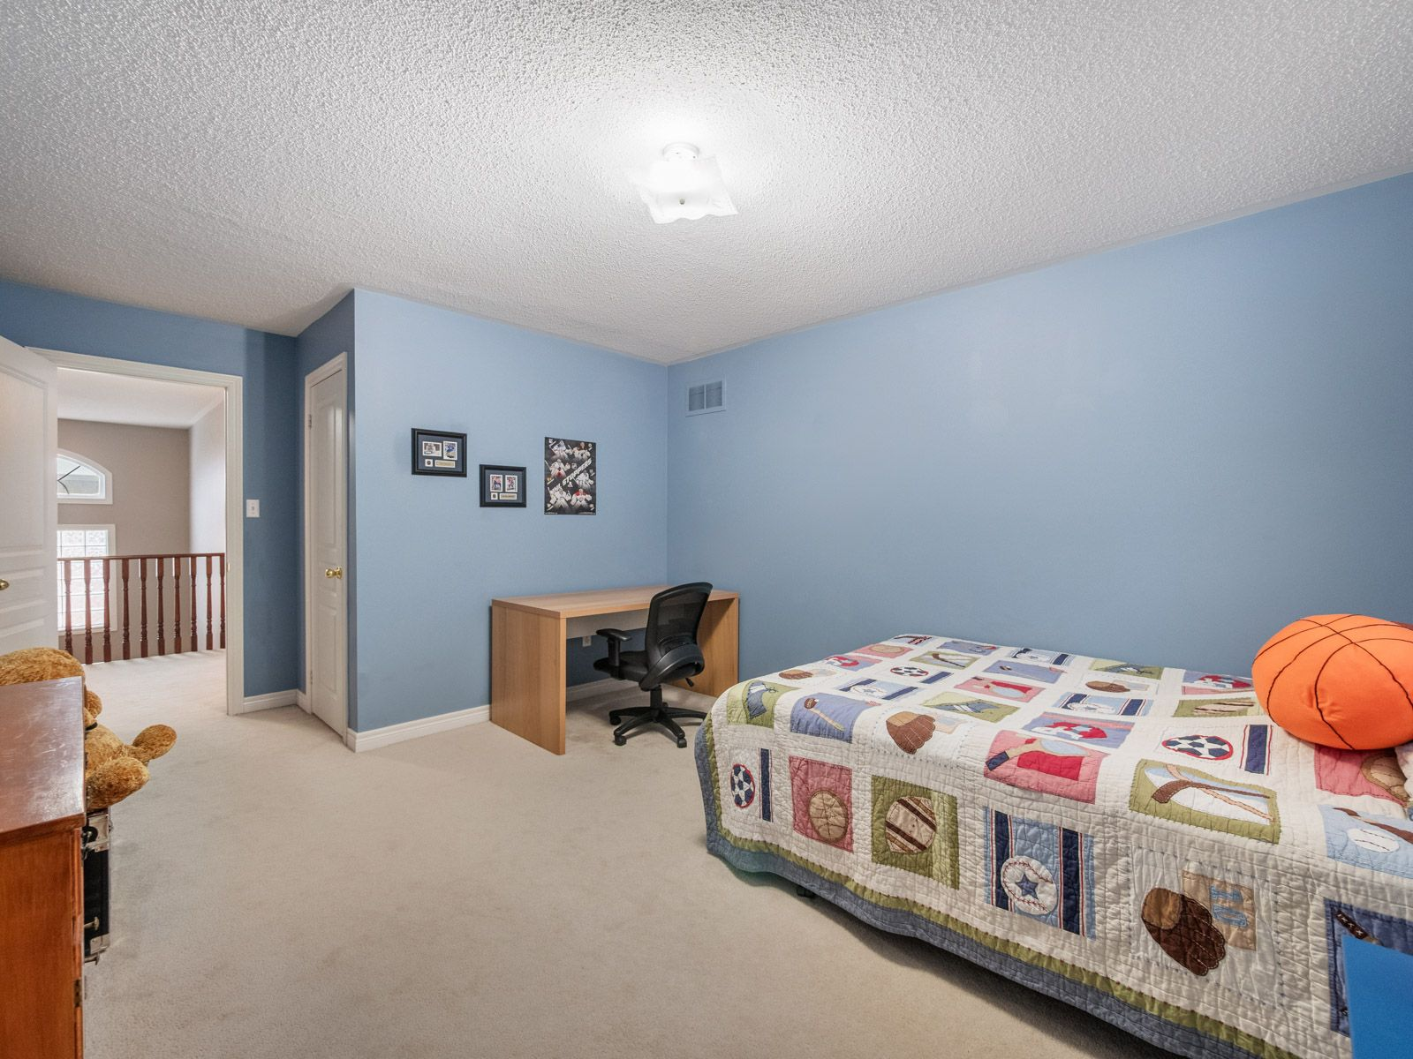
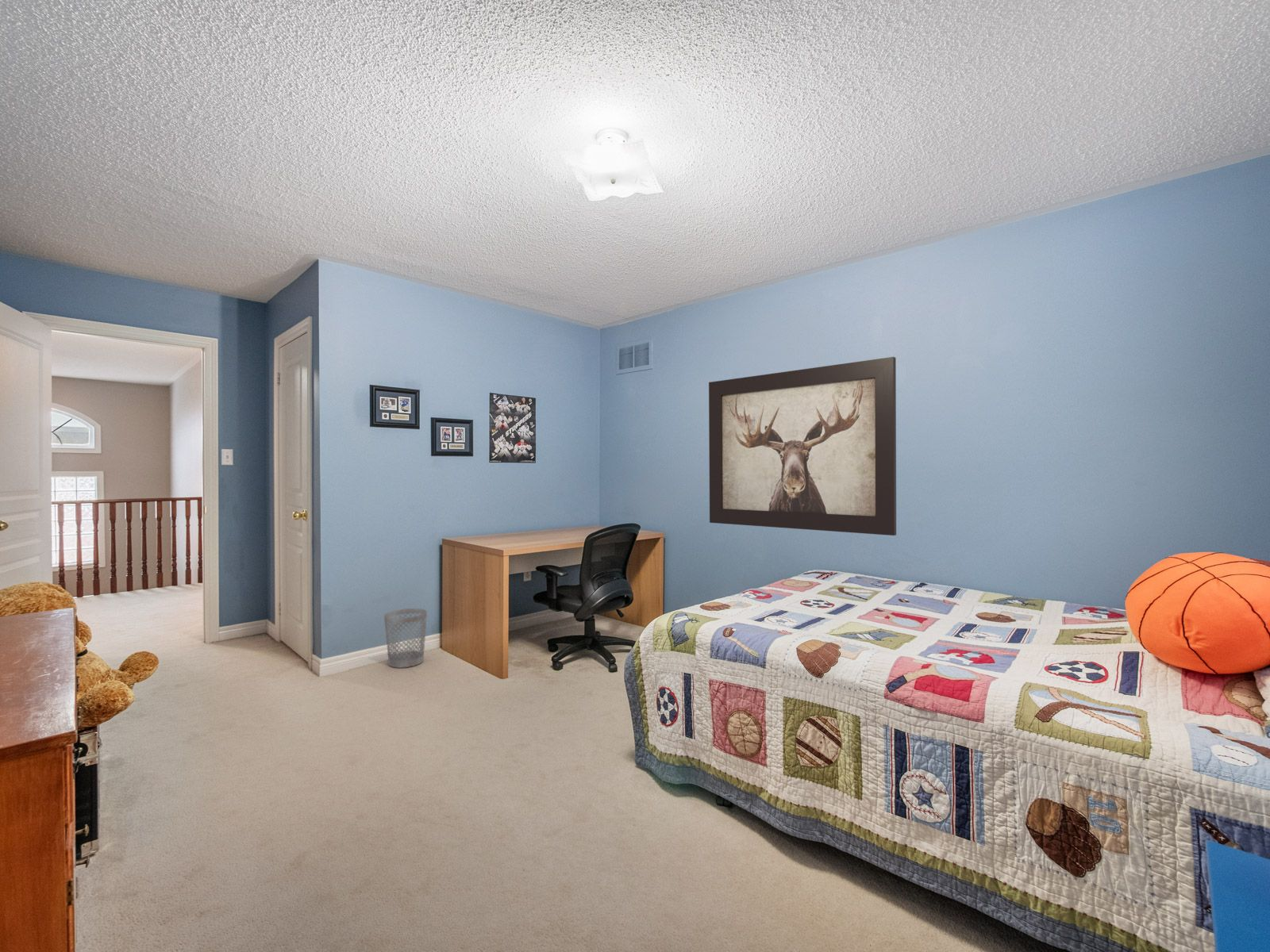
+ wastebasket [383,608,428,669]
+ wall art [708,356,897,536]
